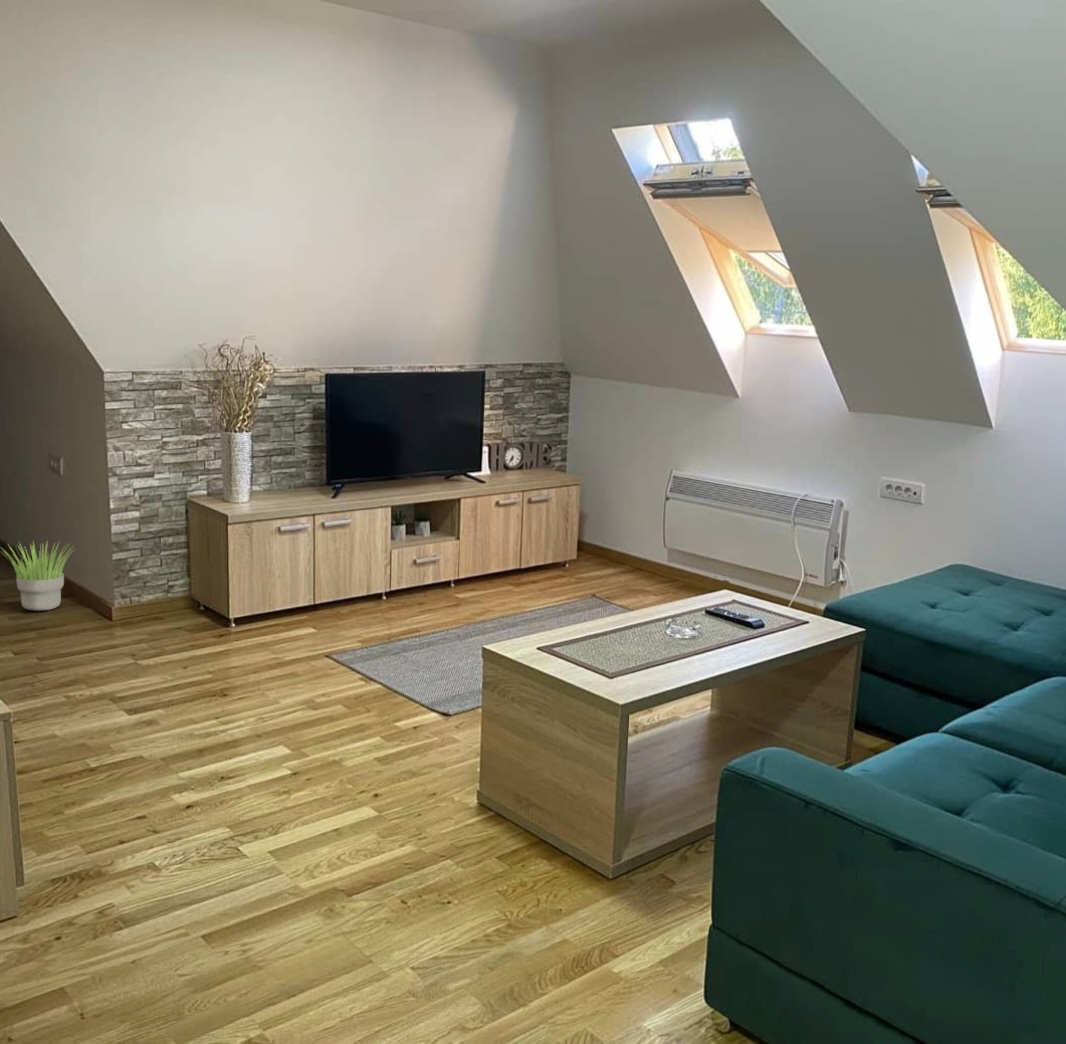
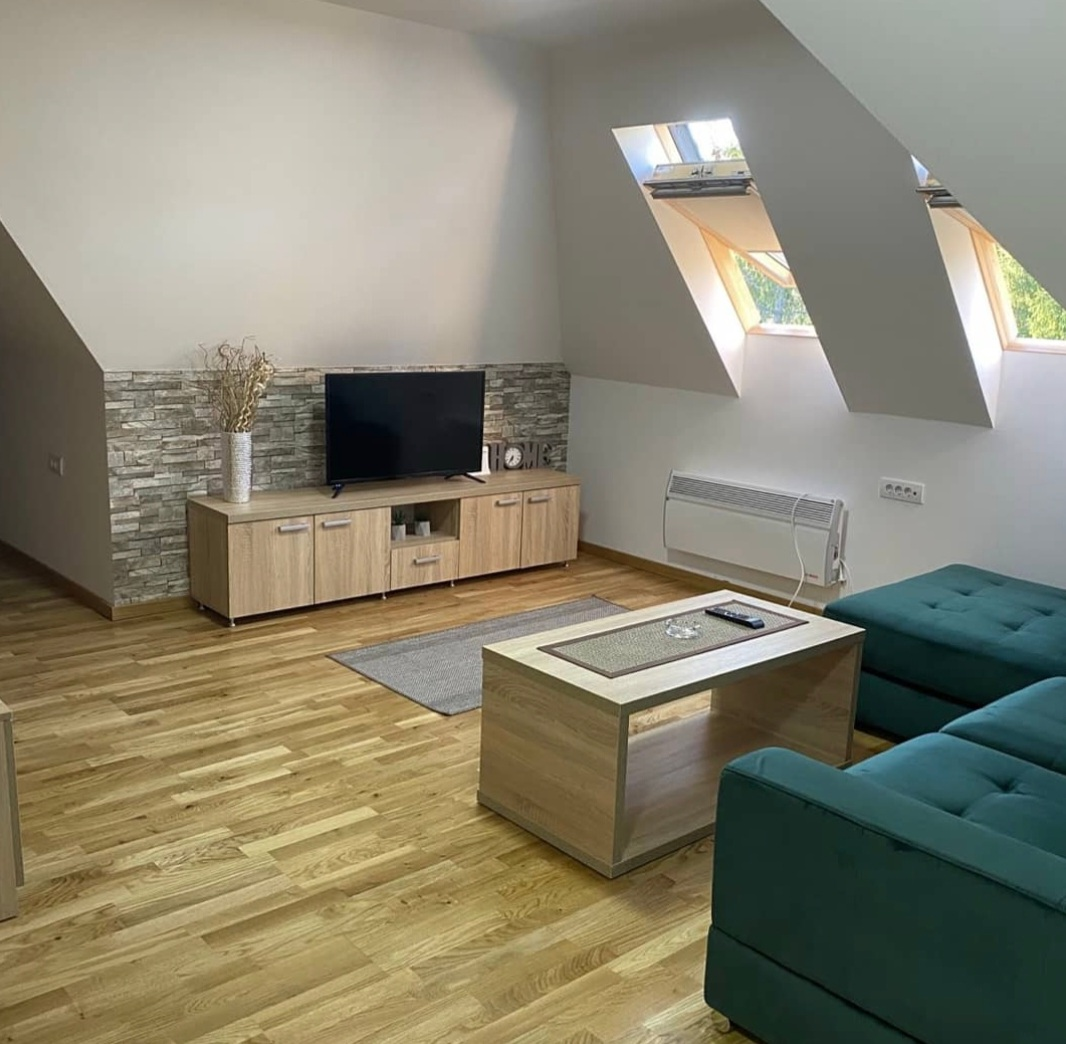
- potted plant [0,539,76,612]
